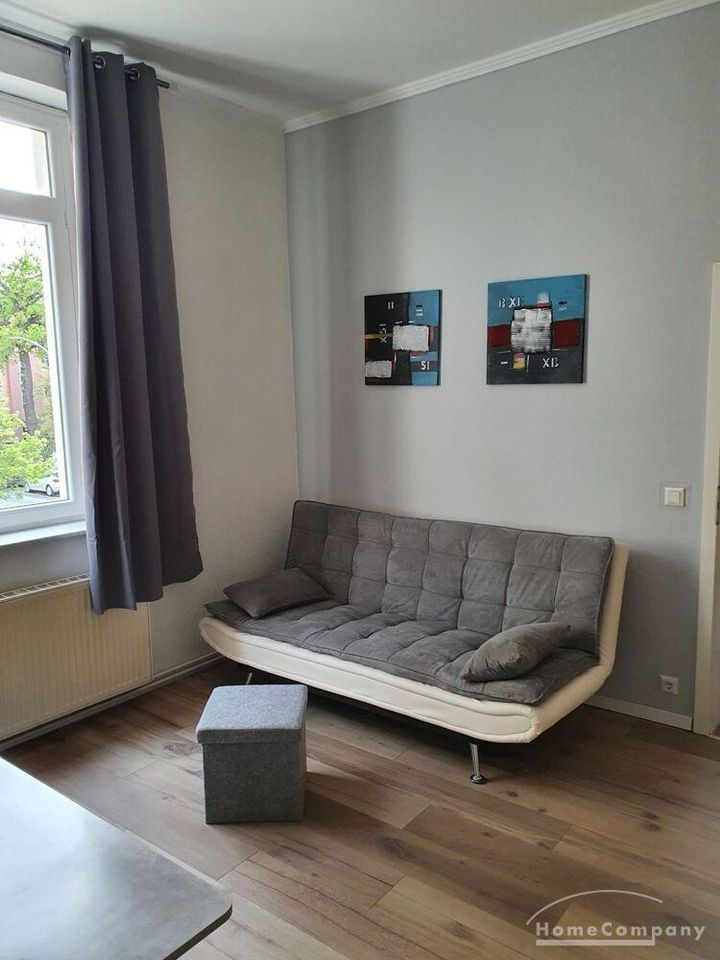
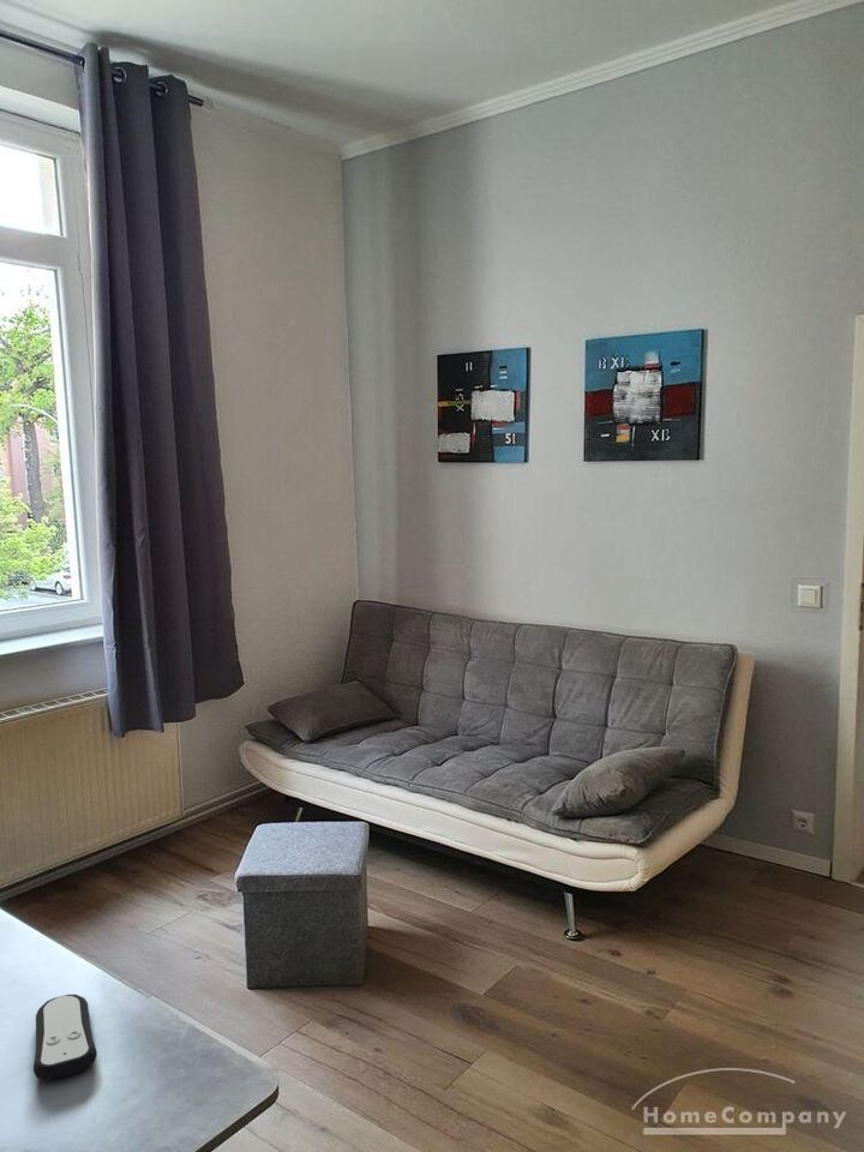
+ remote control [32,994,97,1081]
